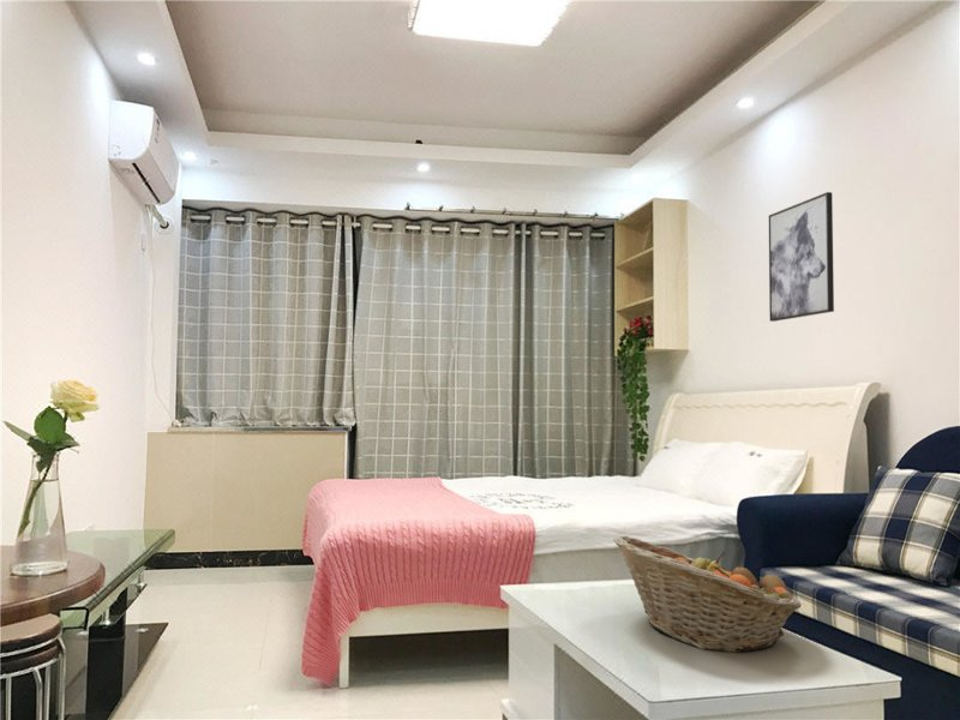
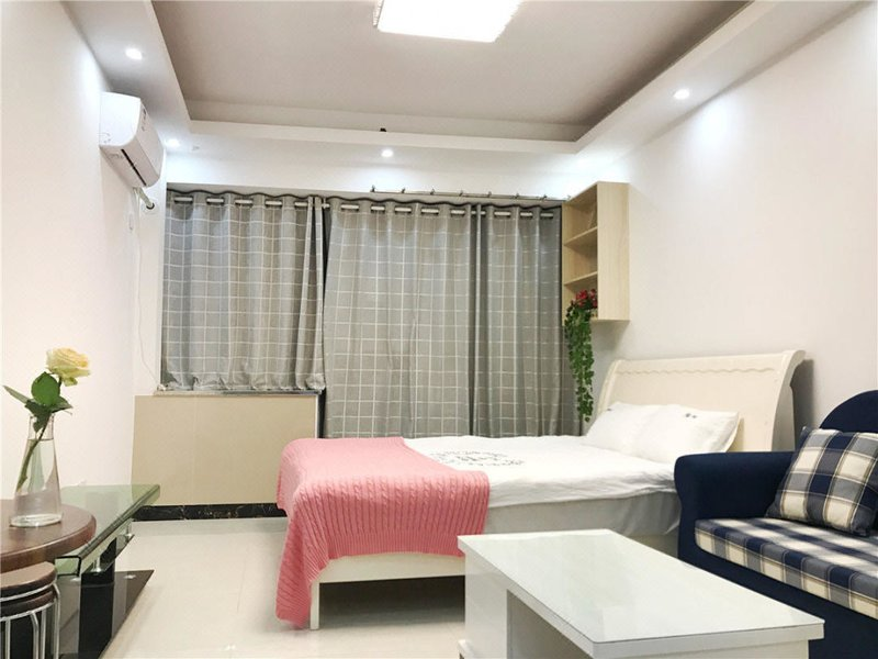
- wall art [768,191,835,323]
- fruit basket [612,535,803,654]
